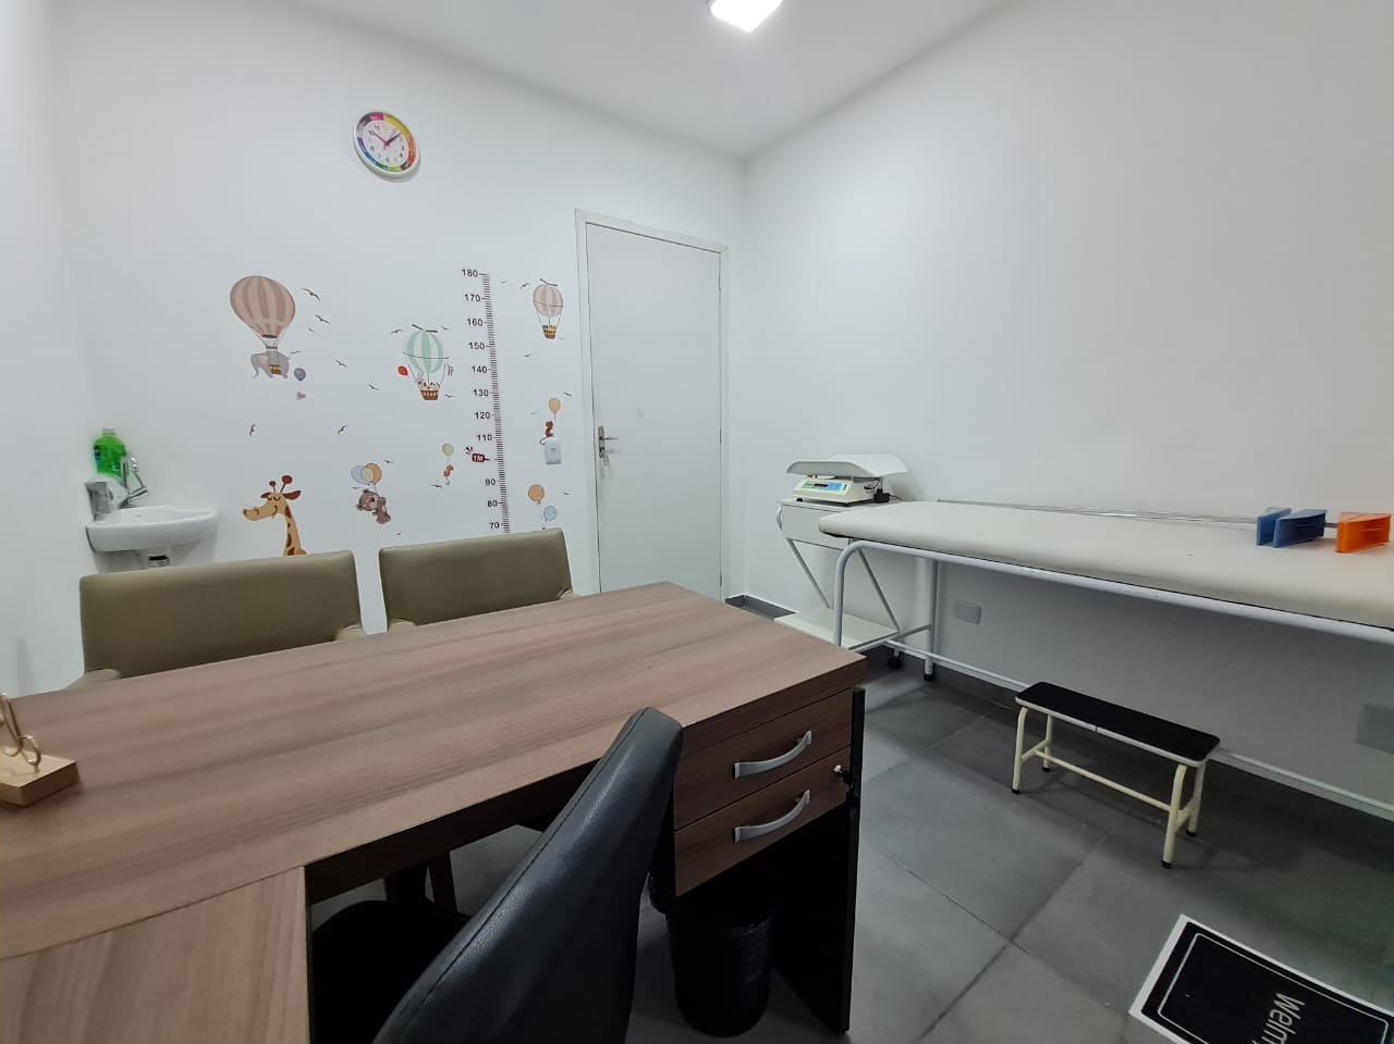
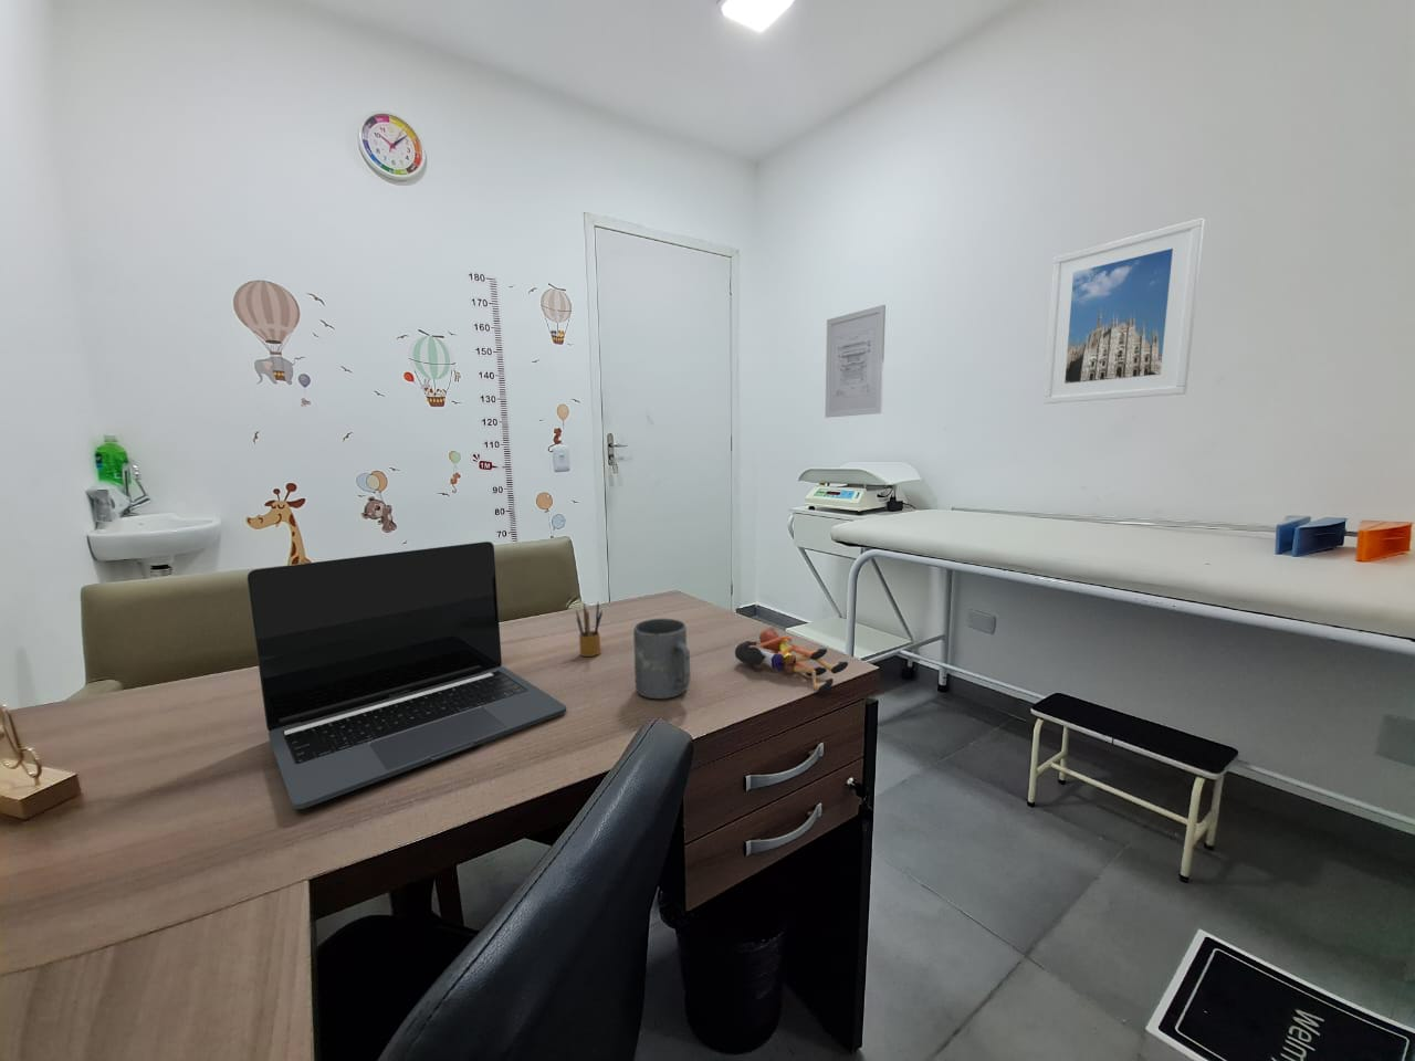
+ wall art [824,304,887,419]
+ action figure [734,625,849,694]
+ mug [633,617,691,700]
+ laptop [246,541,567,810]
+ pencil box [575,601,604,658]
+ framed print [1043,216,1206,405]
